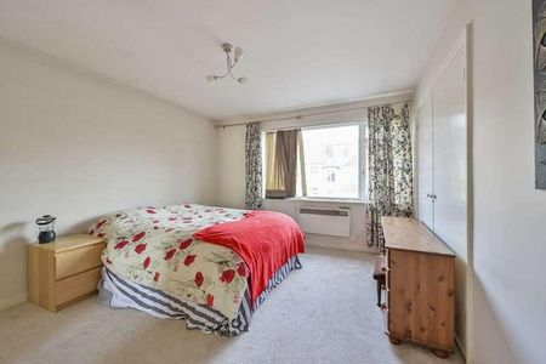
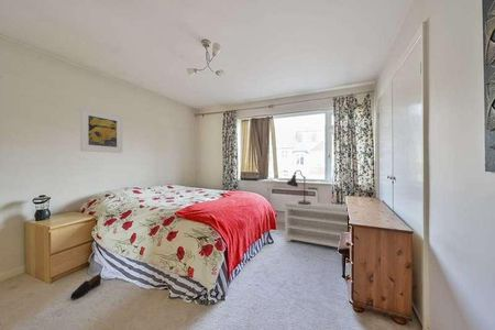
+ lamp [286,169,311,205]
+ shoe [69,273,102,300]
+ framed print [79,107,123,154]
+ bench [282,199,348,249]
